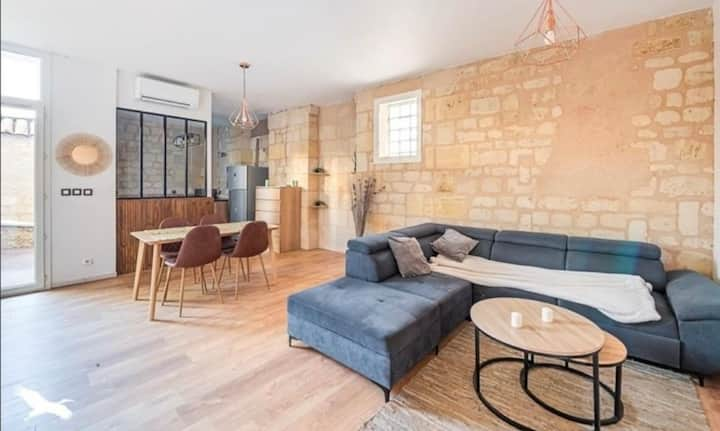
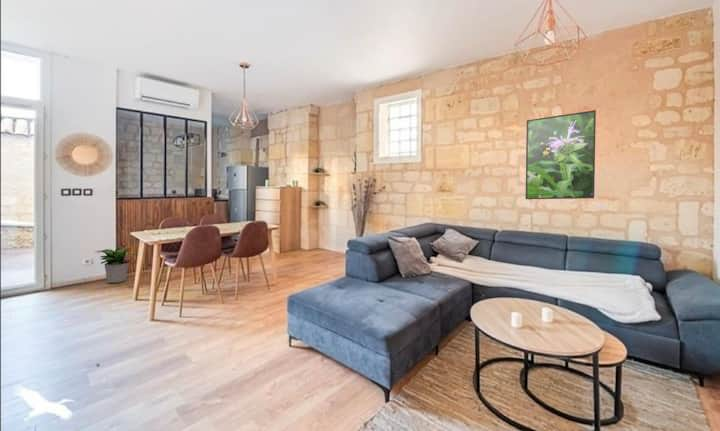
+ potted plant [94,247,139,284]
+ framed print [525,109,597,200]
